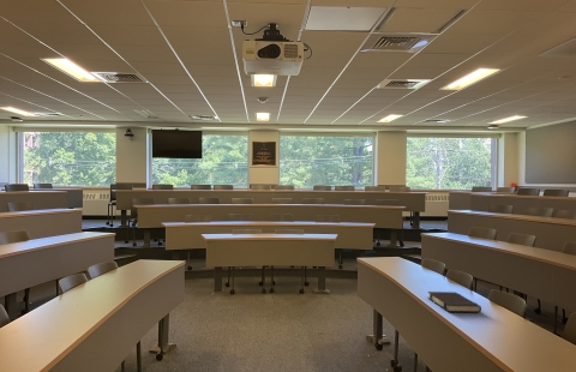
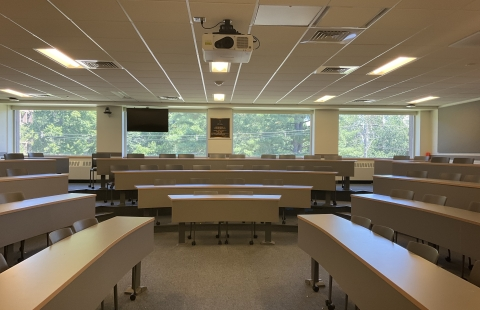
- book [426,290,482,313]
